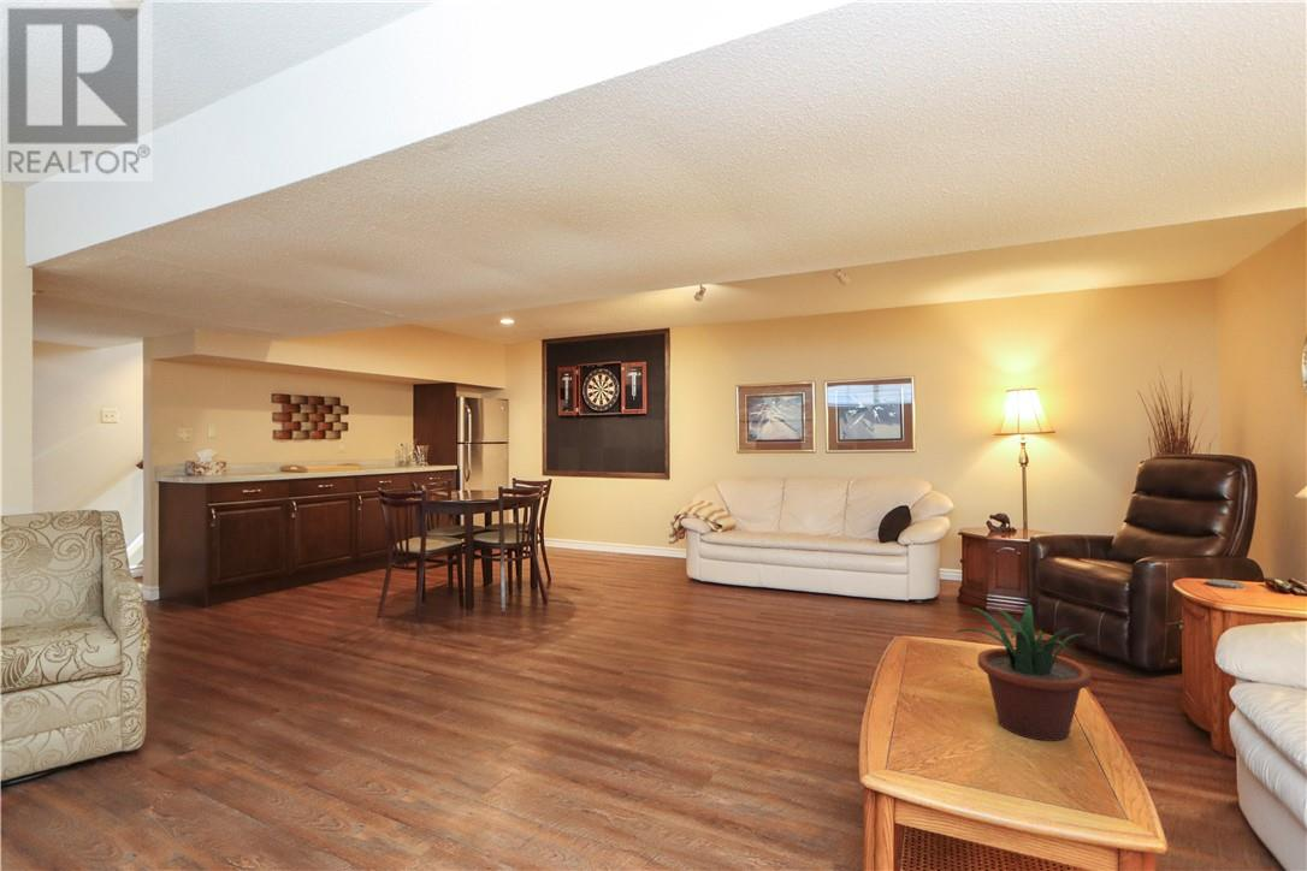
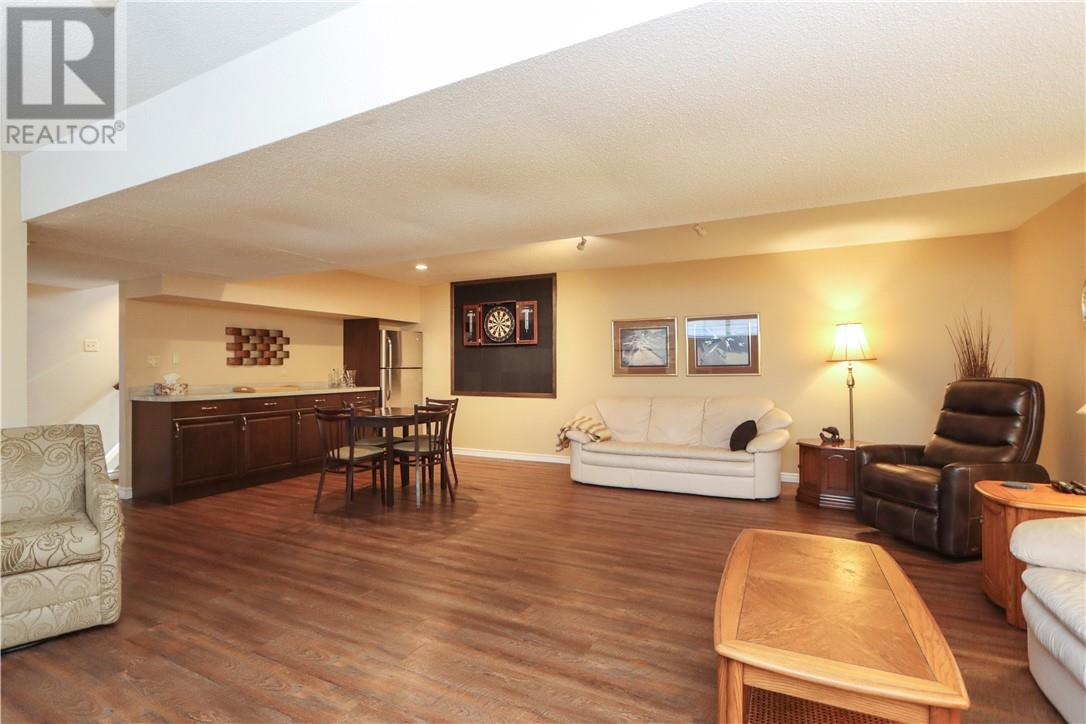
- potted plant [954,604,1093,742]
